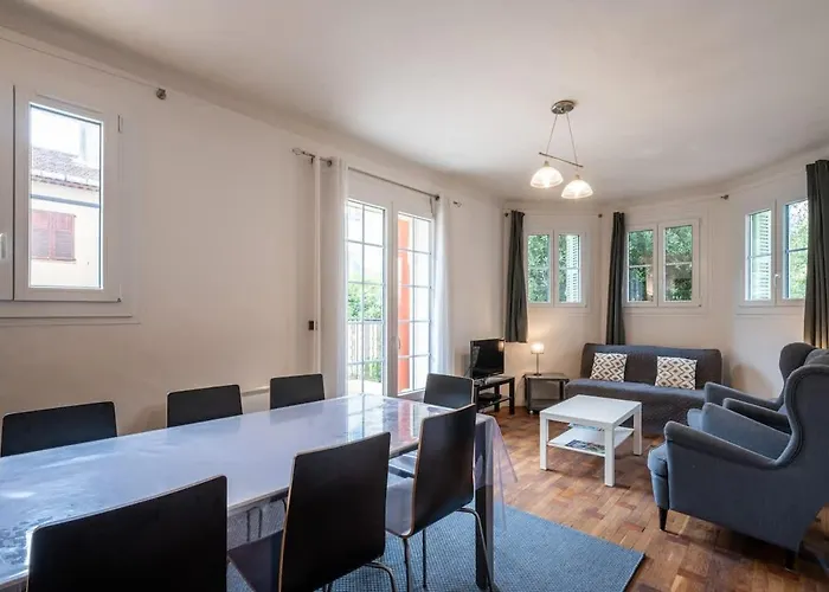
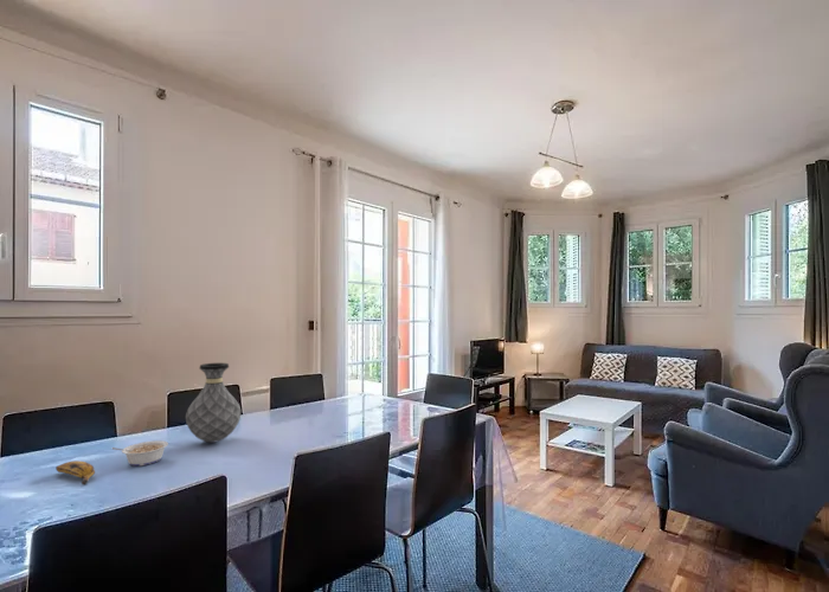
+ banana [54,459,96,487]
+ vase [185,362,242,444]
+ legume [111,439,169,468]
